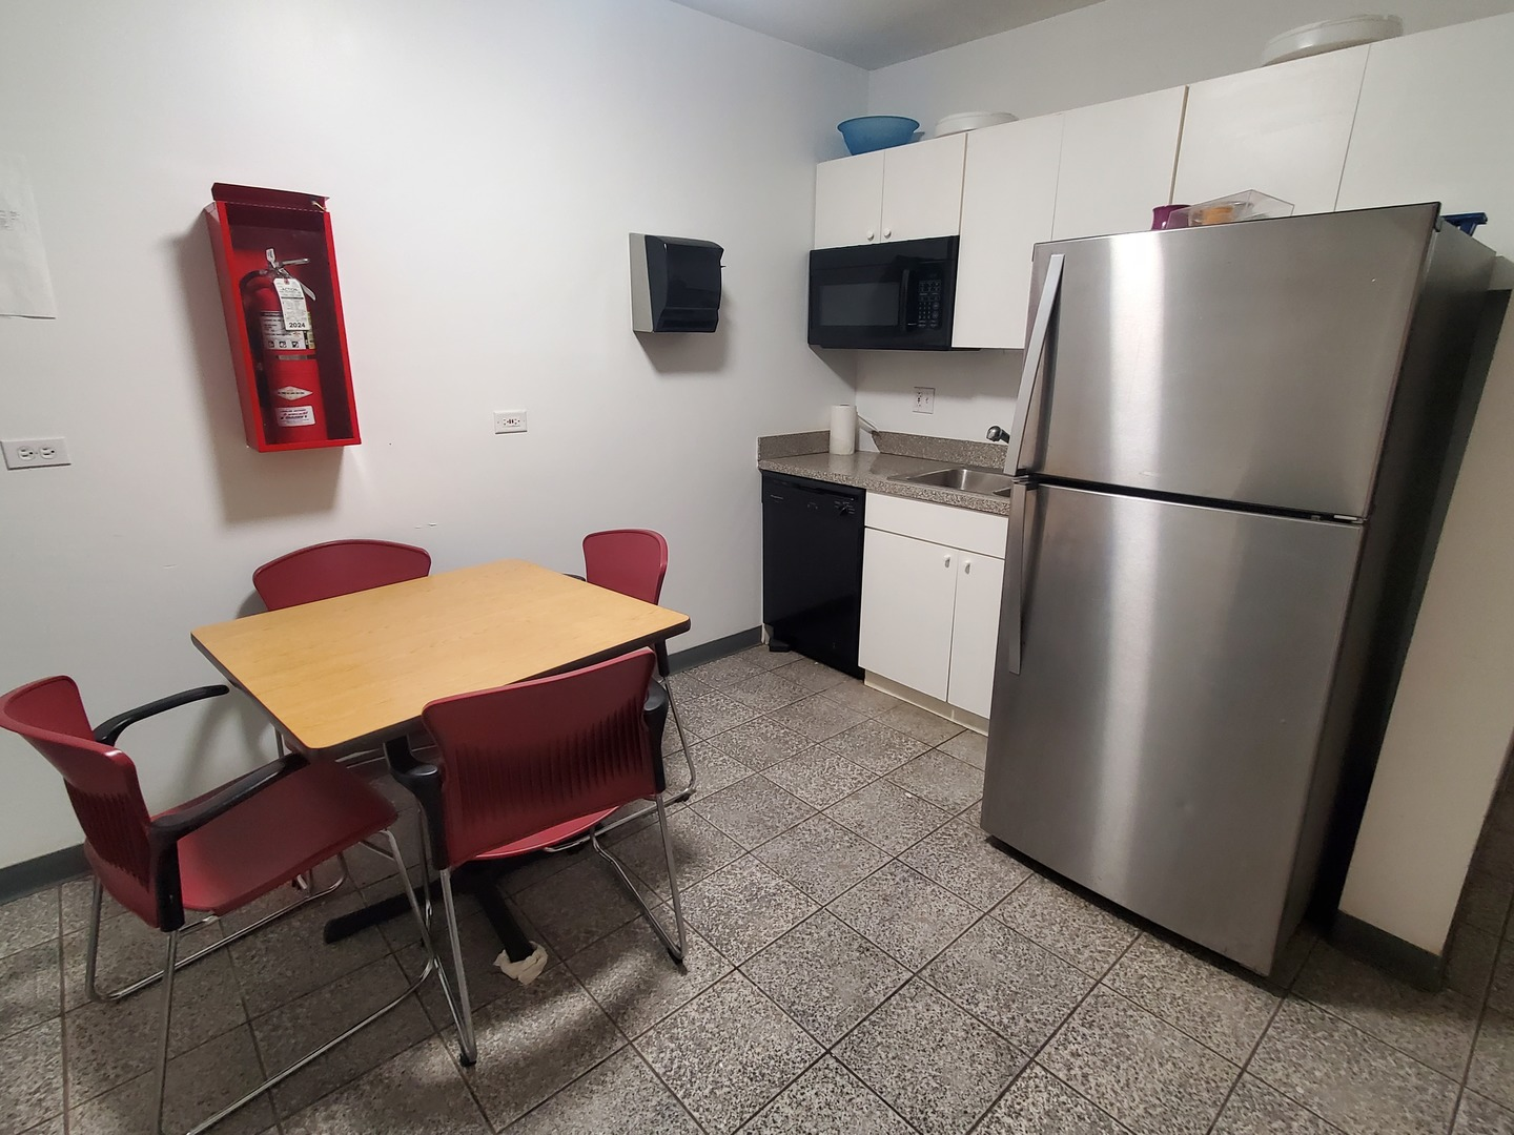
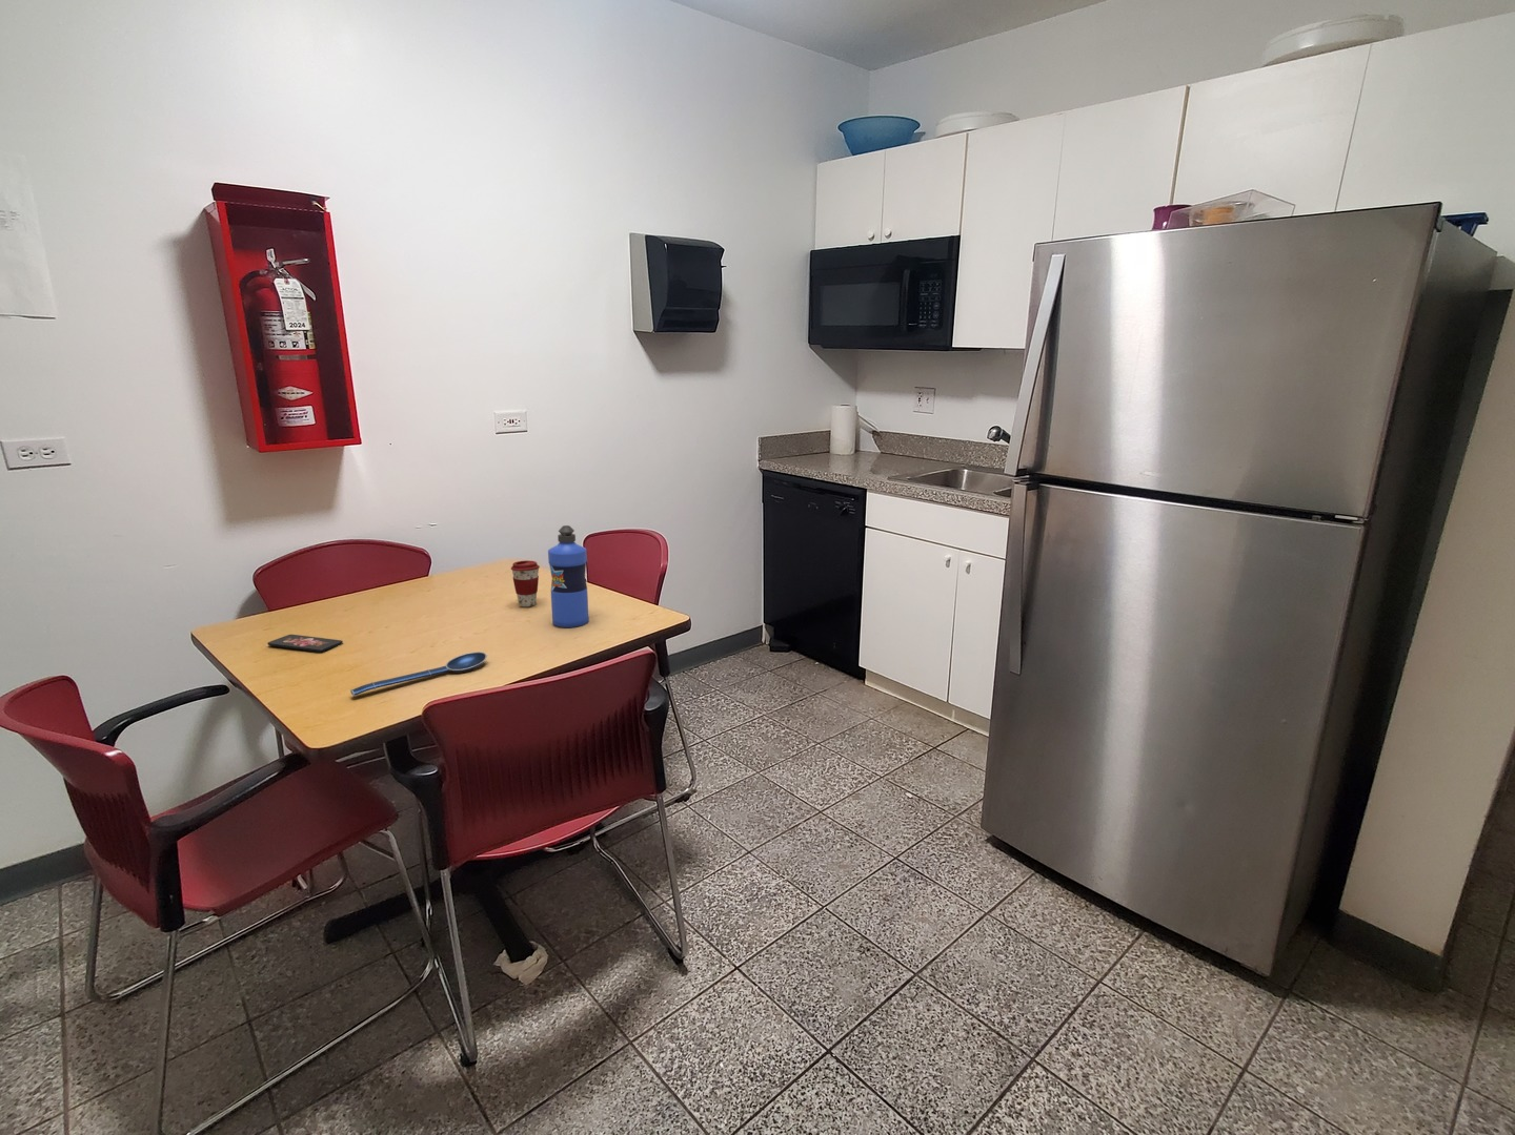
+ coffee cup [511,559,540,607]
+ spoon [350,651,488,696]
+ smartphone [266,634,344,652]
+ water bottle [548,525,590,628]
